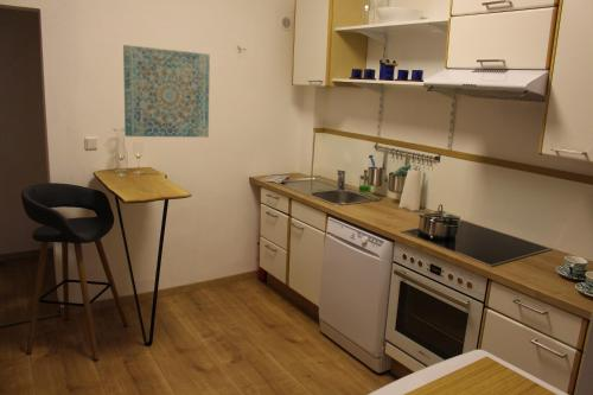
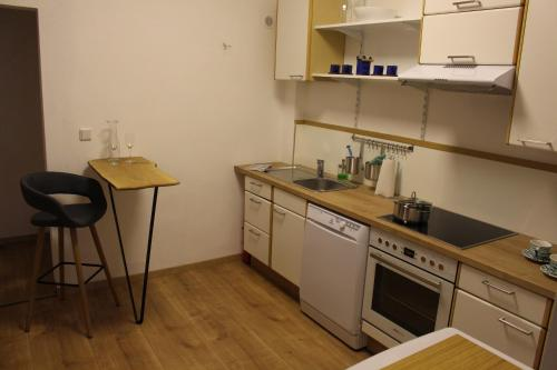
- wall art [122,44,211,139]
